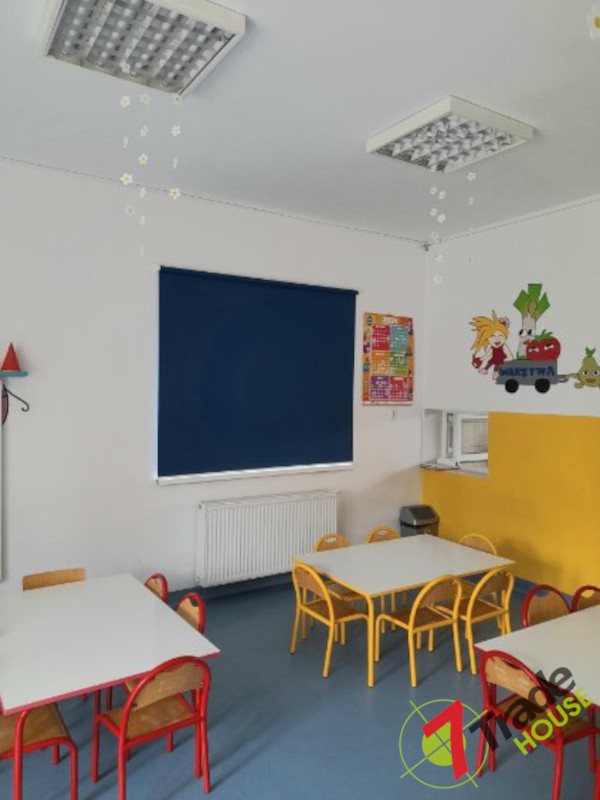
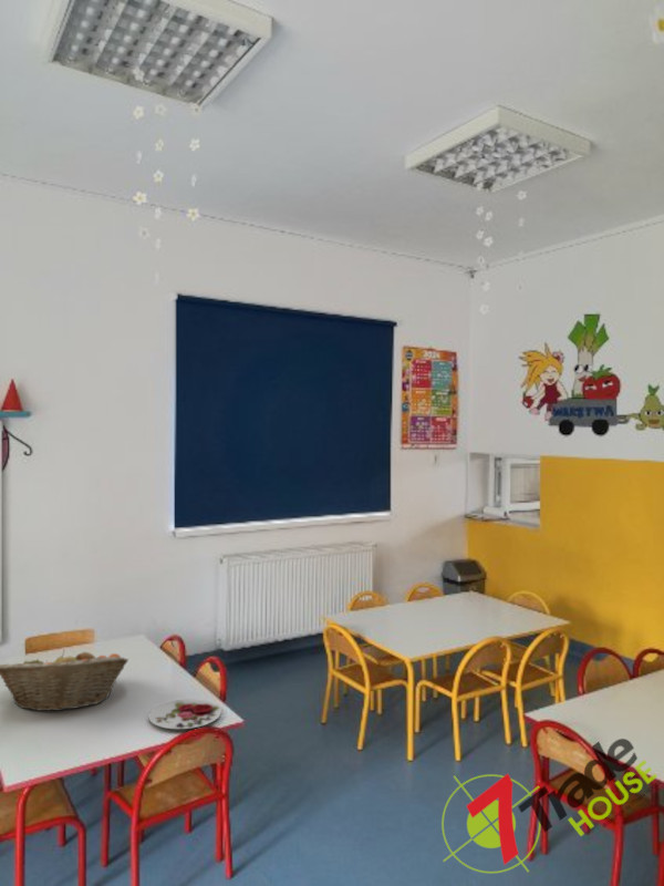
+ plate [147,699,222,730]
+ fruit basket [0,648,129,712]
